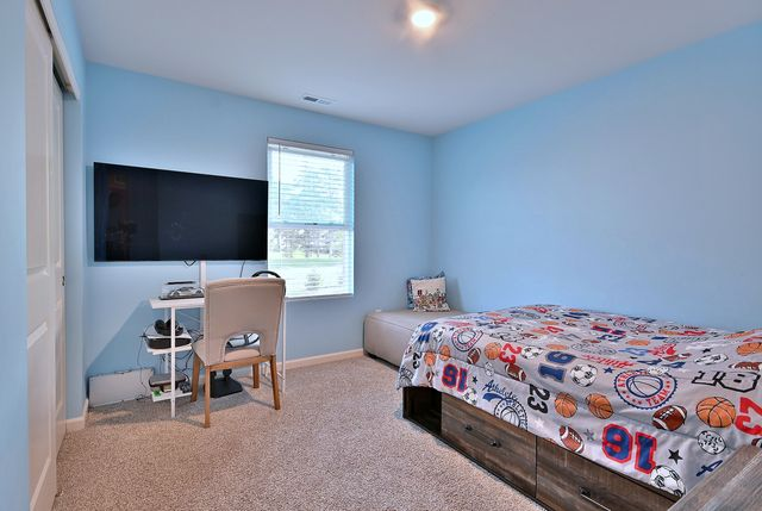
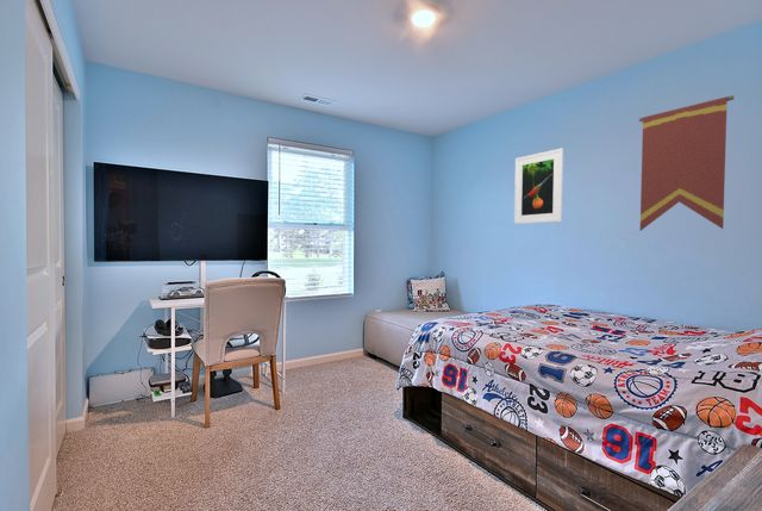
+ pennant [638,94,735,232]
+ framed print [513,148,564,225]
